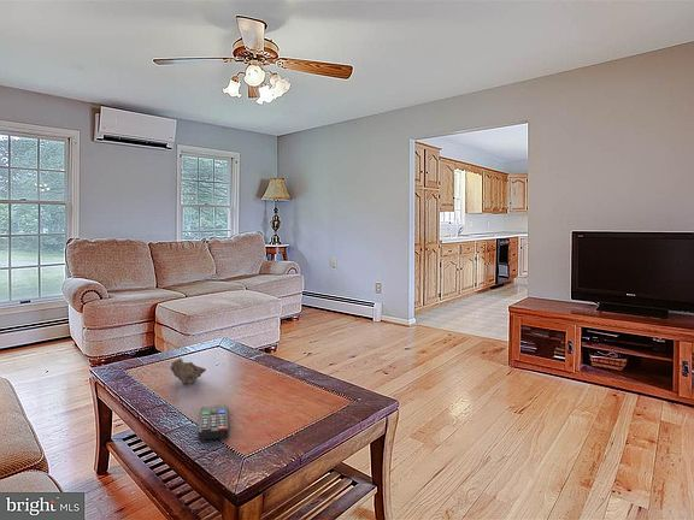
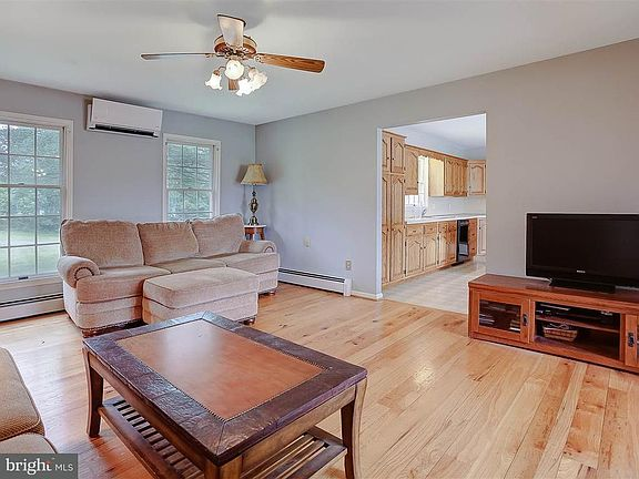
- remote control [196,404,230,441]
- decorative bowl [169,358,207,385]
